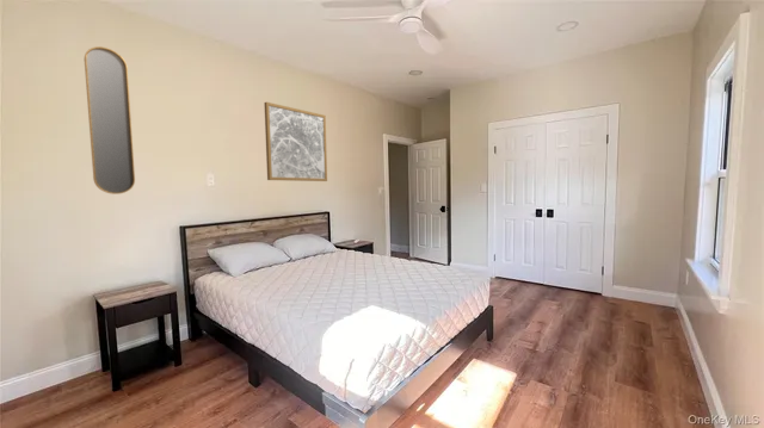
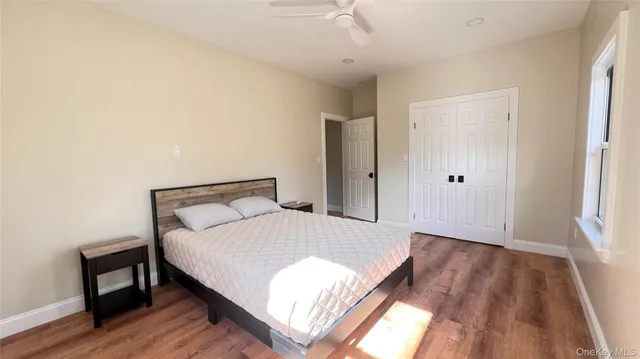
- home mirror [84,45,136,196]
- wall art [264,101,328,182]
